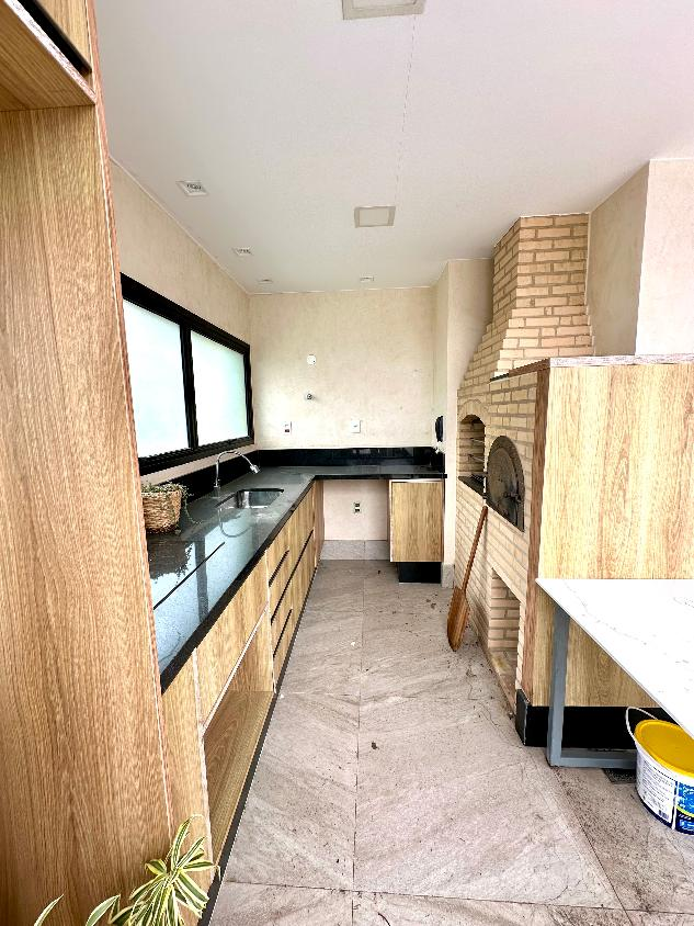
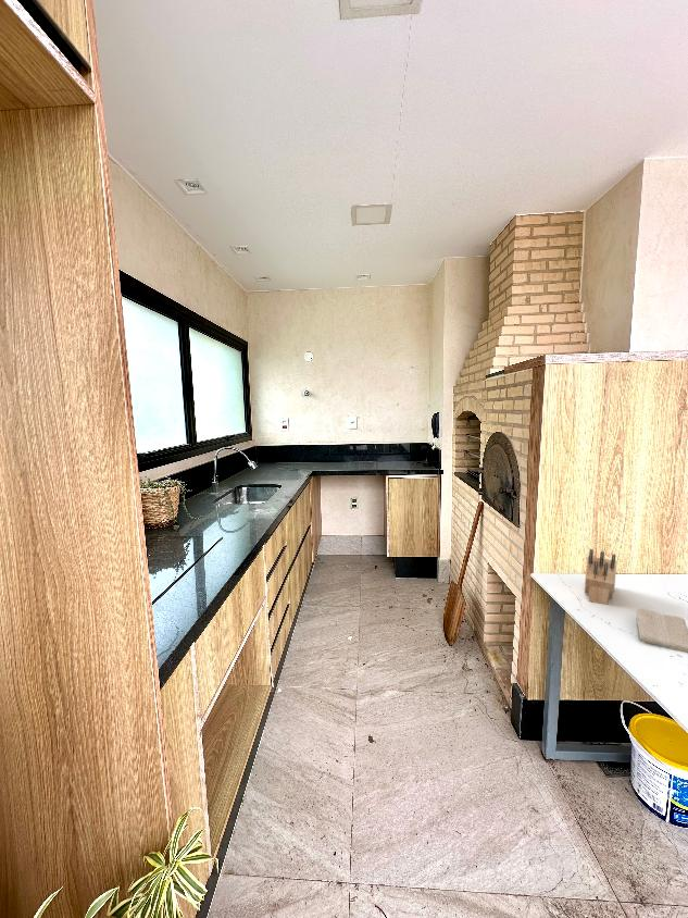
+ washcloth [635,607,688,654]
+ knife block [584,548,617,606]
